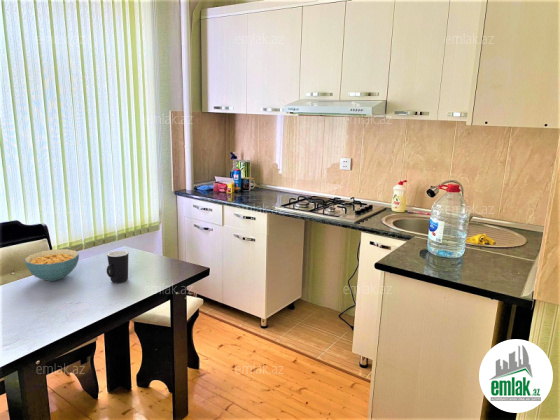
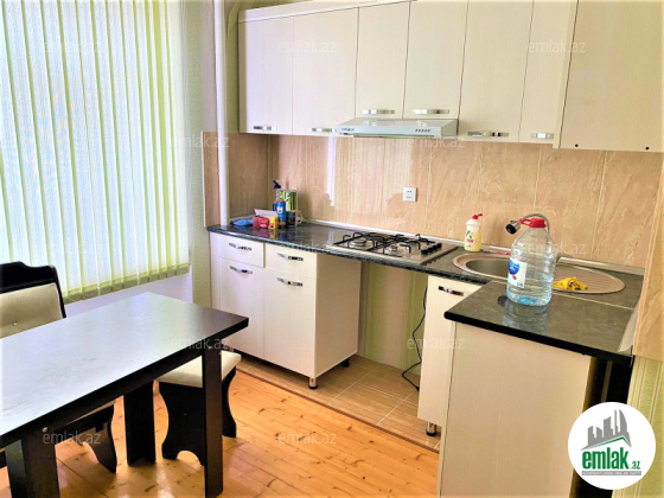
- cereal bowl [24,248,80,282]
- mug [106,249,129,284]
